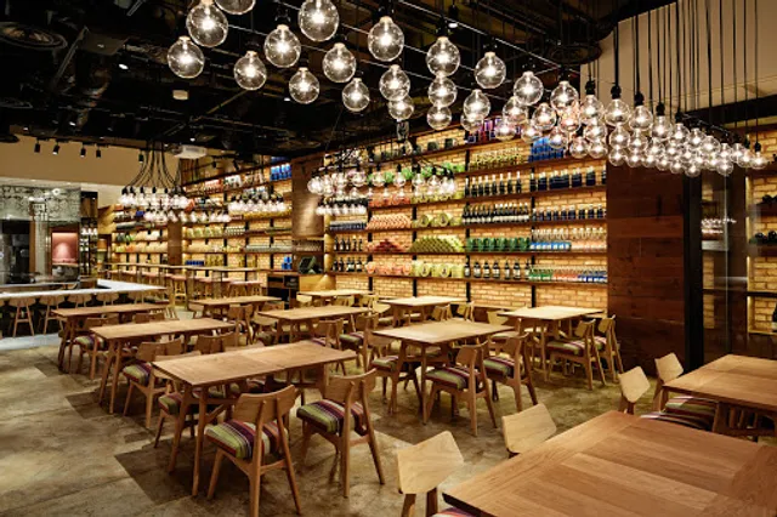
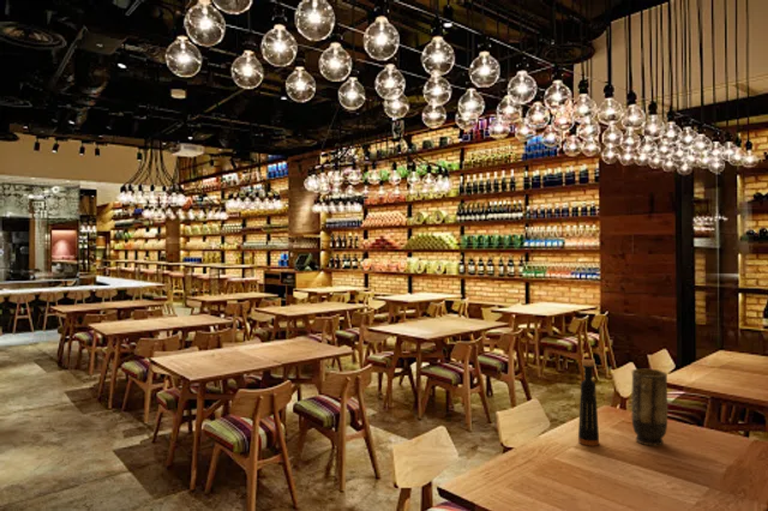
+ vase [630,368,668,446]
+ bottle [577,359,600,447]
